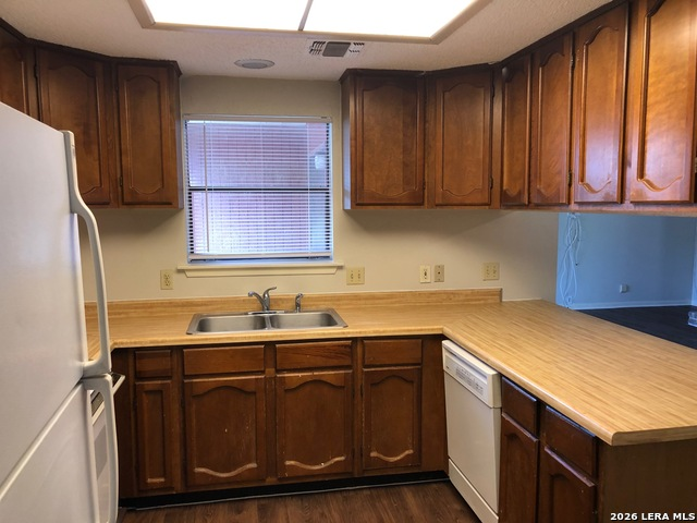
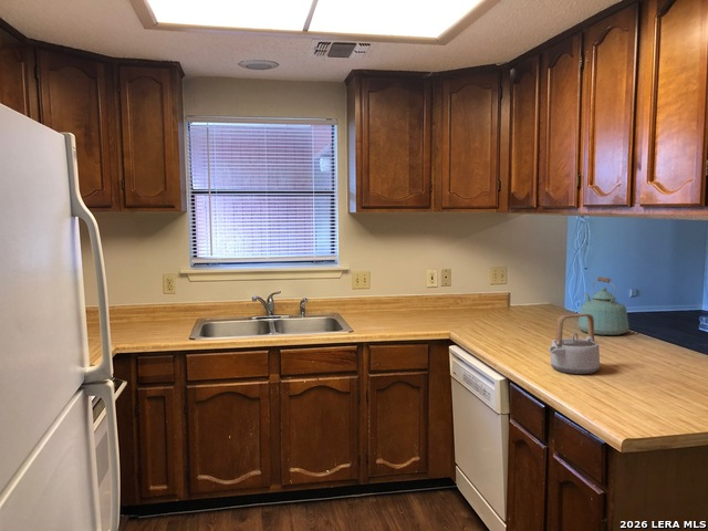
+ teapot [548,313,601,375]
+ kettle [576,275,631,336]
